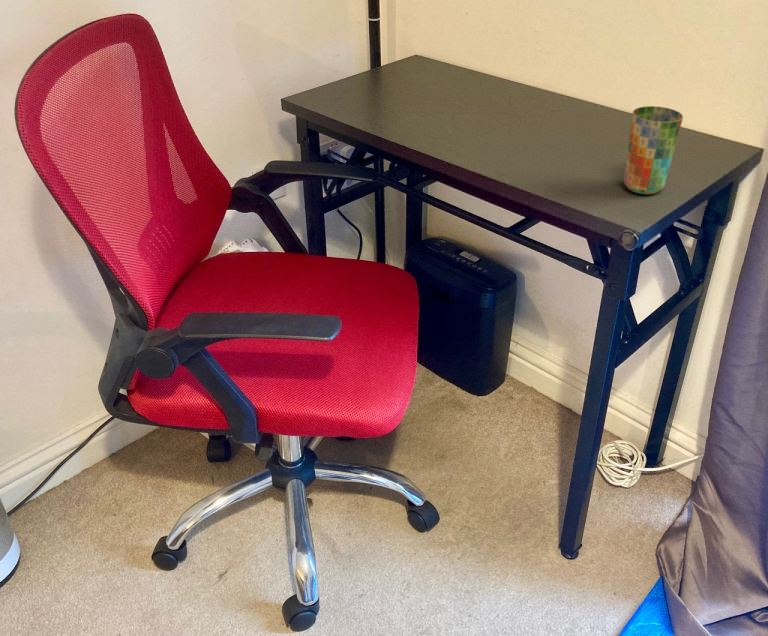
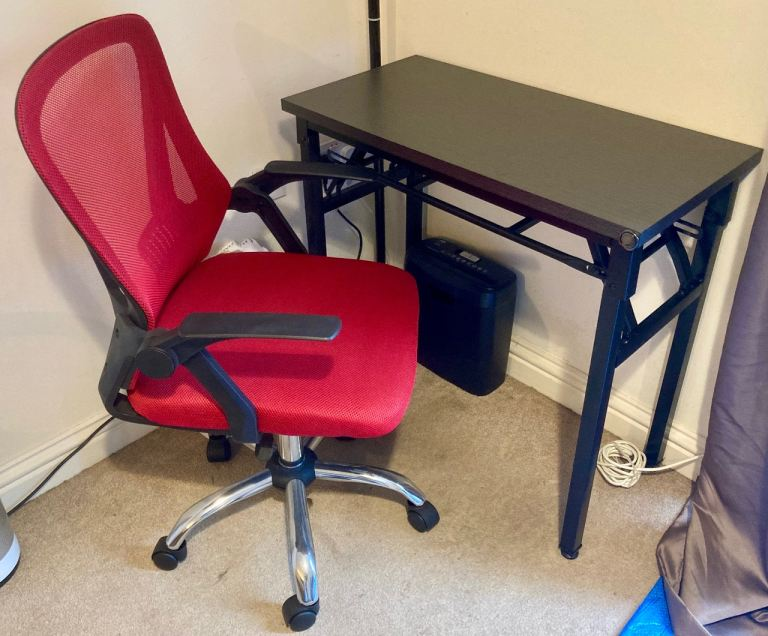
- cup [623,105,684,195]
